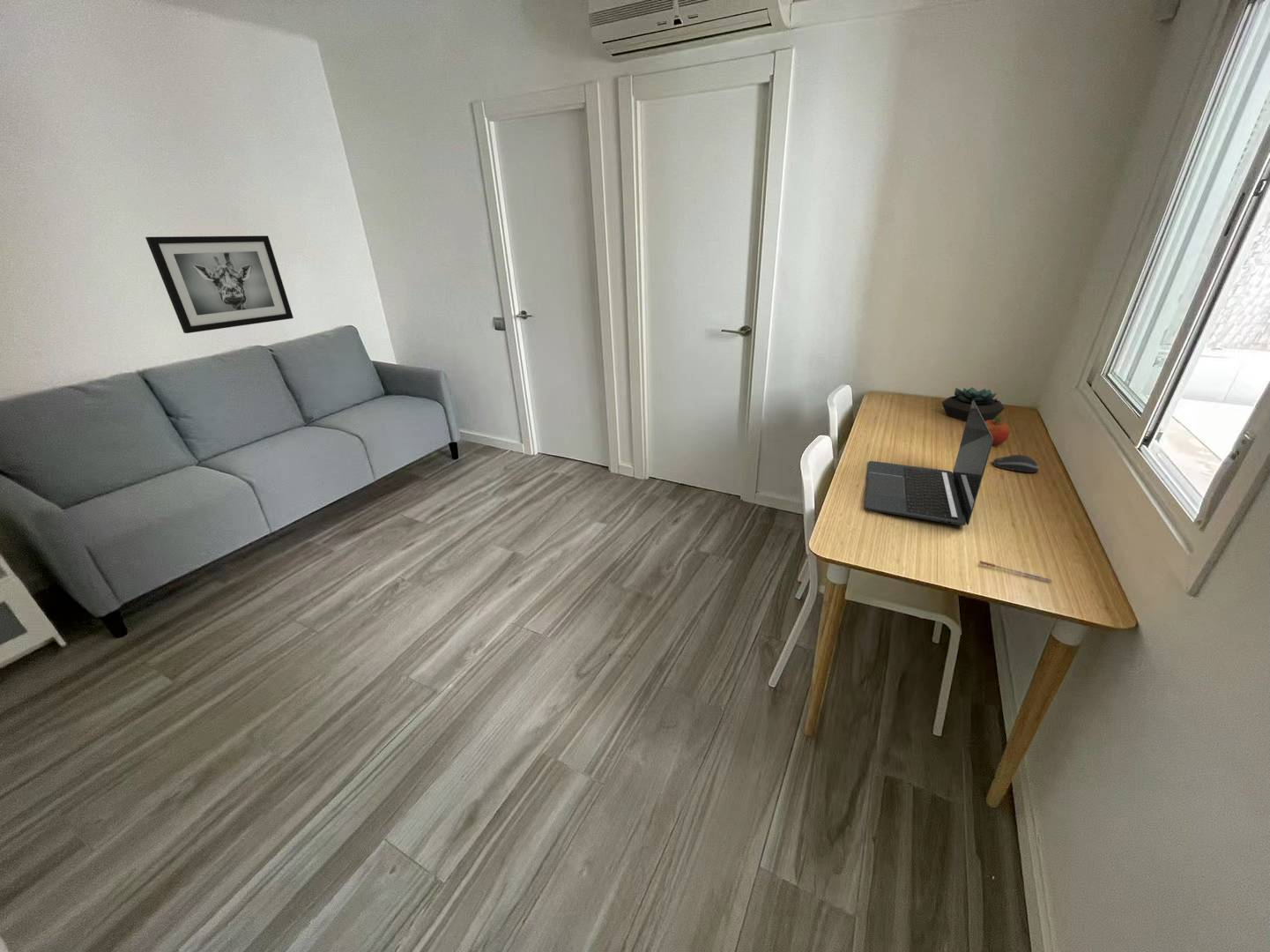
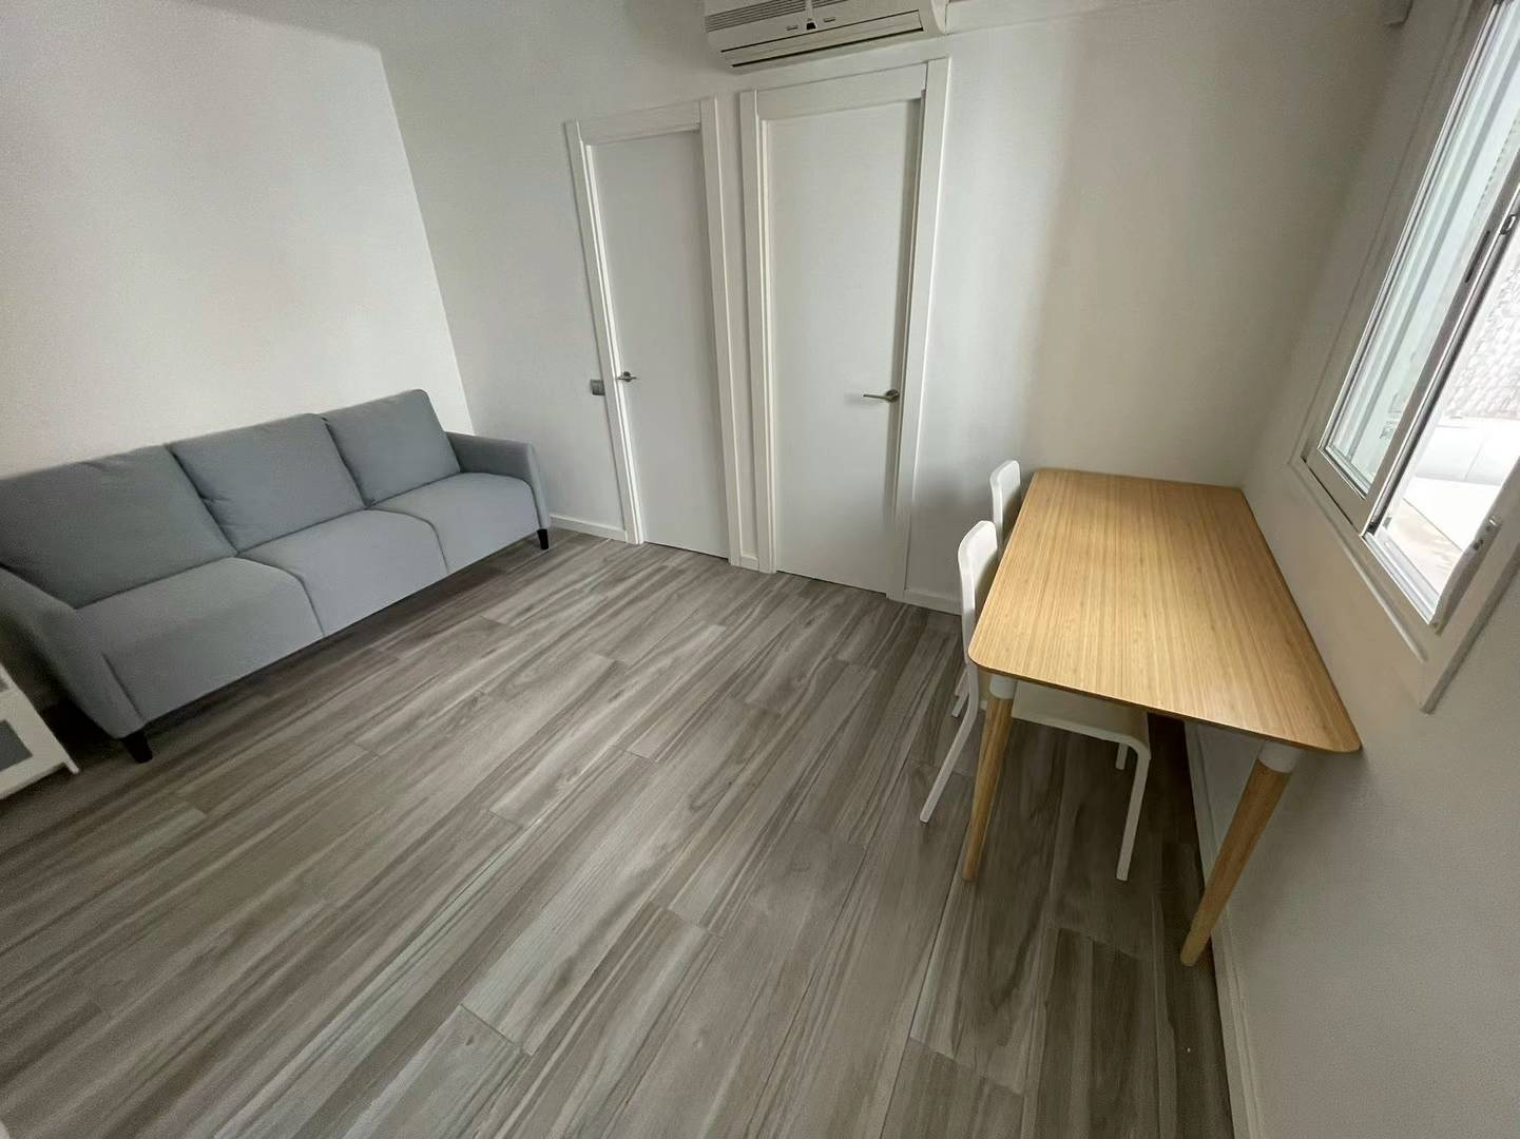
- computer mouse [992,454,1040,473]
- pen [978,560,1053,582]
- succulent plant [941,386,1006,422]
- fruit [984,417,1010,447]
- wall art [145,234,294,334]
- laptop [864,400,993,526]
